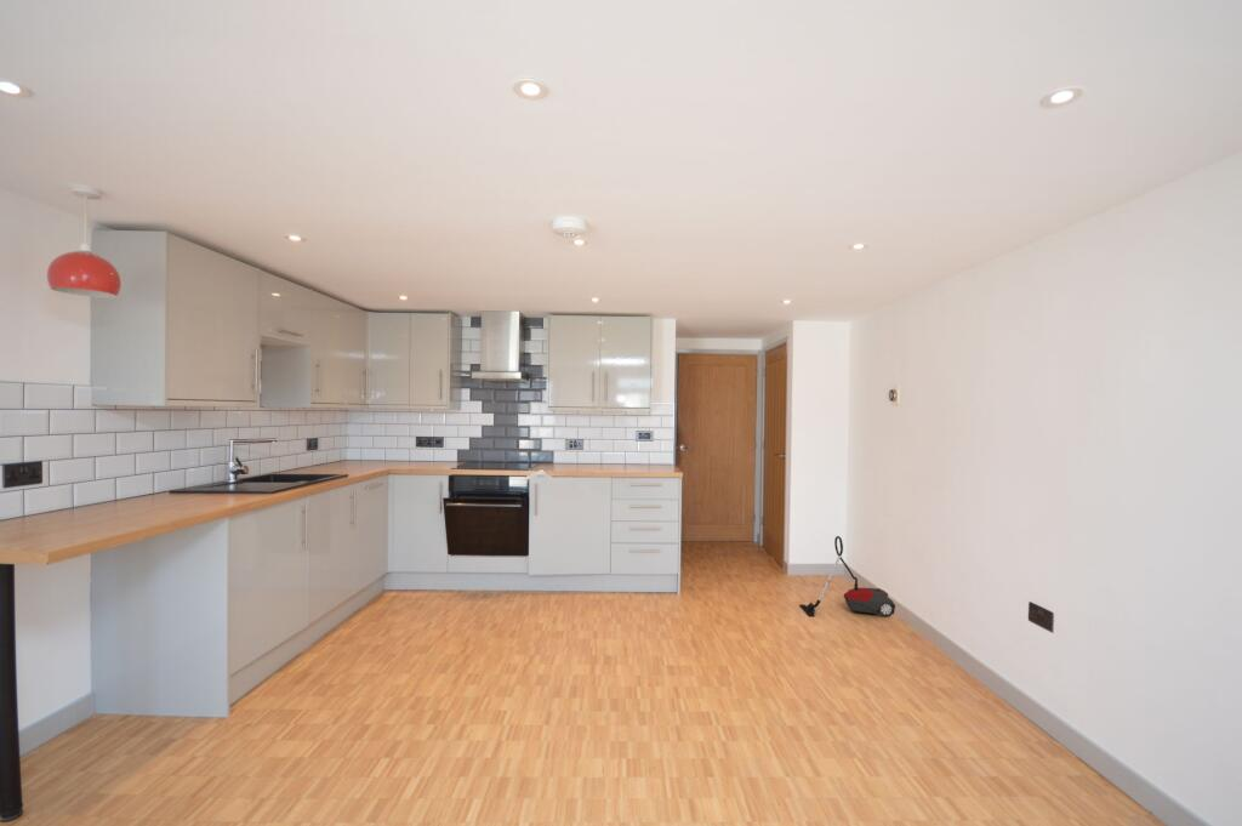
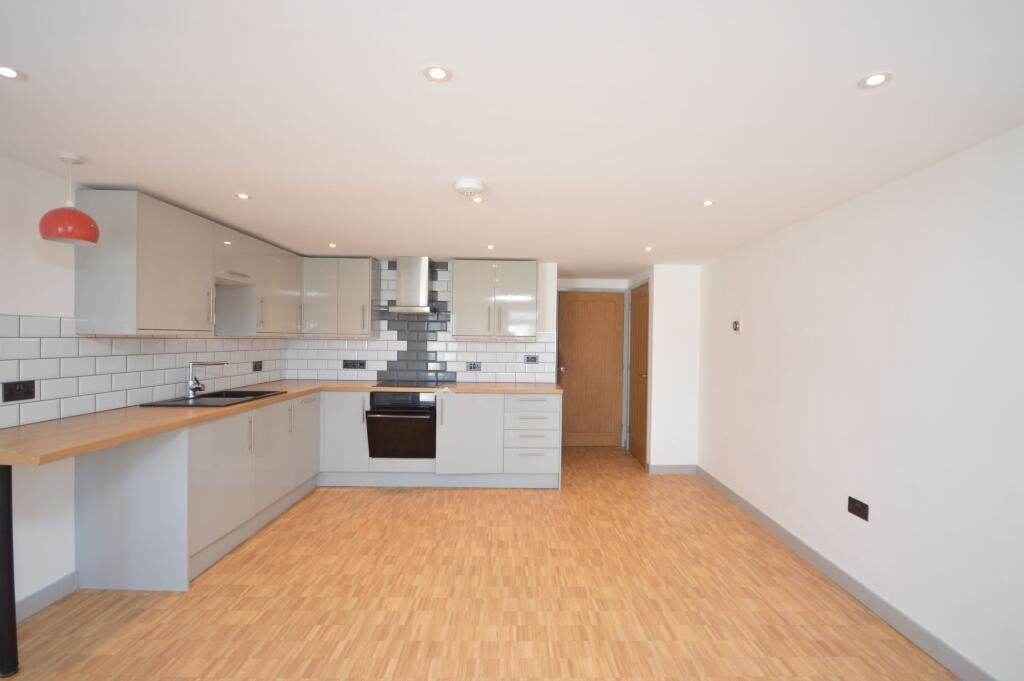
- vacuum cleaner [798,535,896,619]
